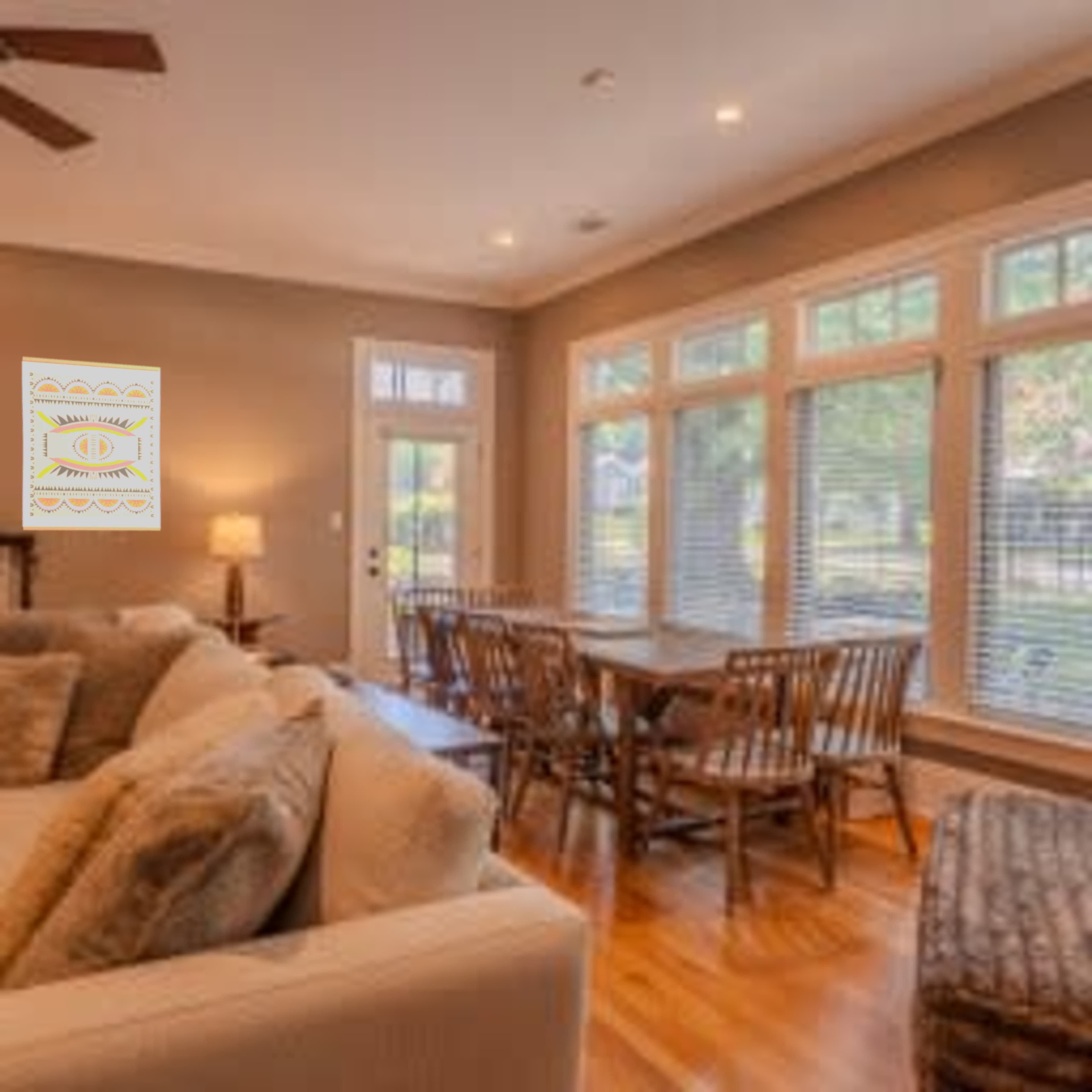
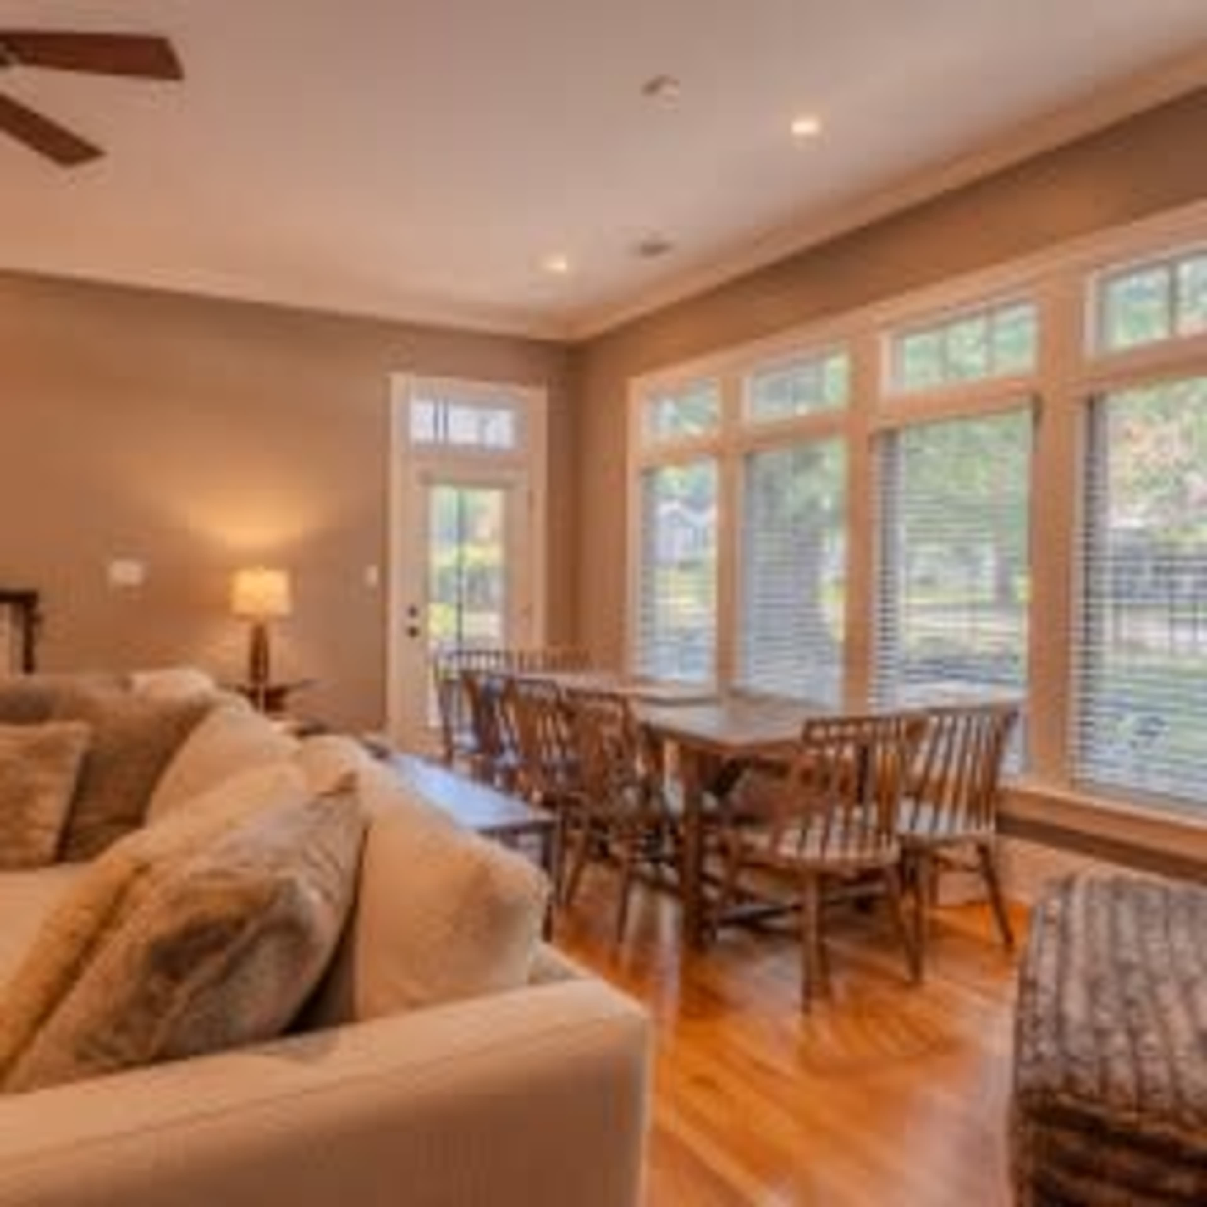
- wall art [22,356,161,531]
